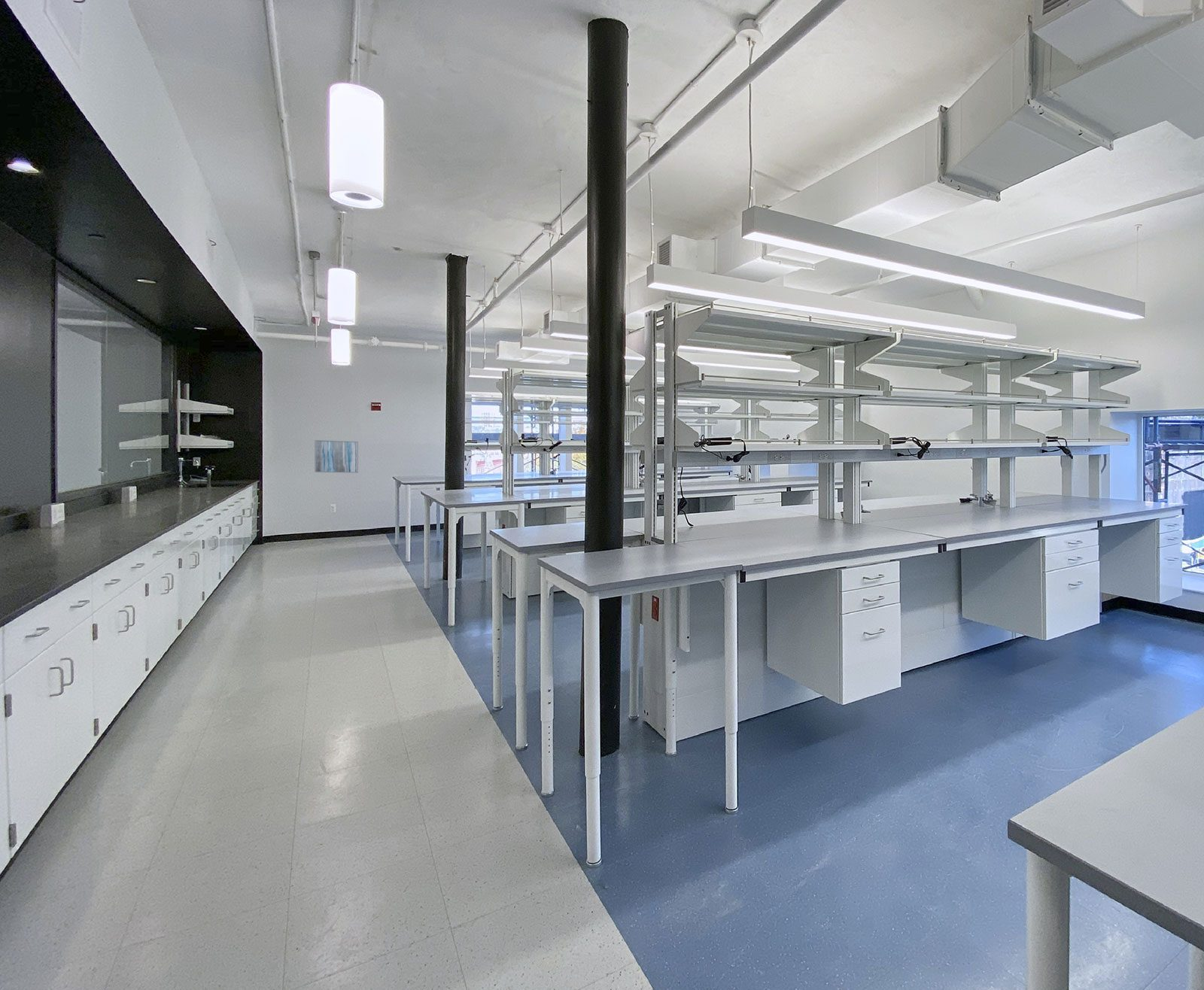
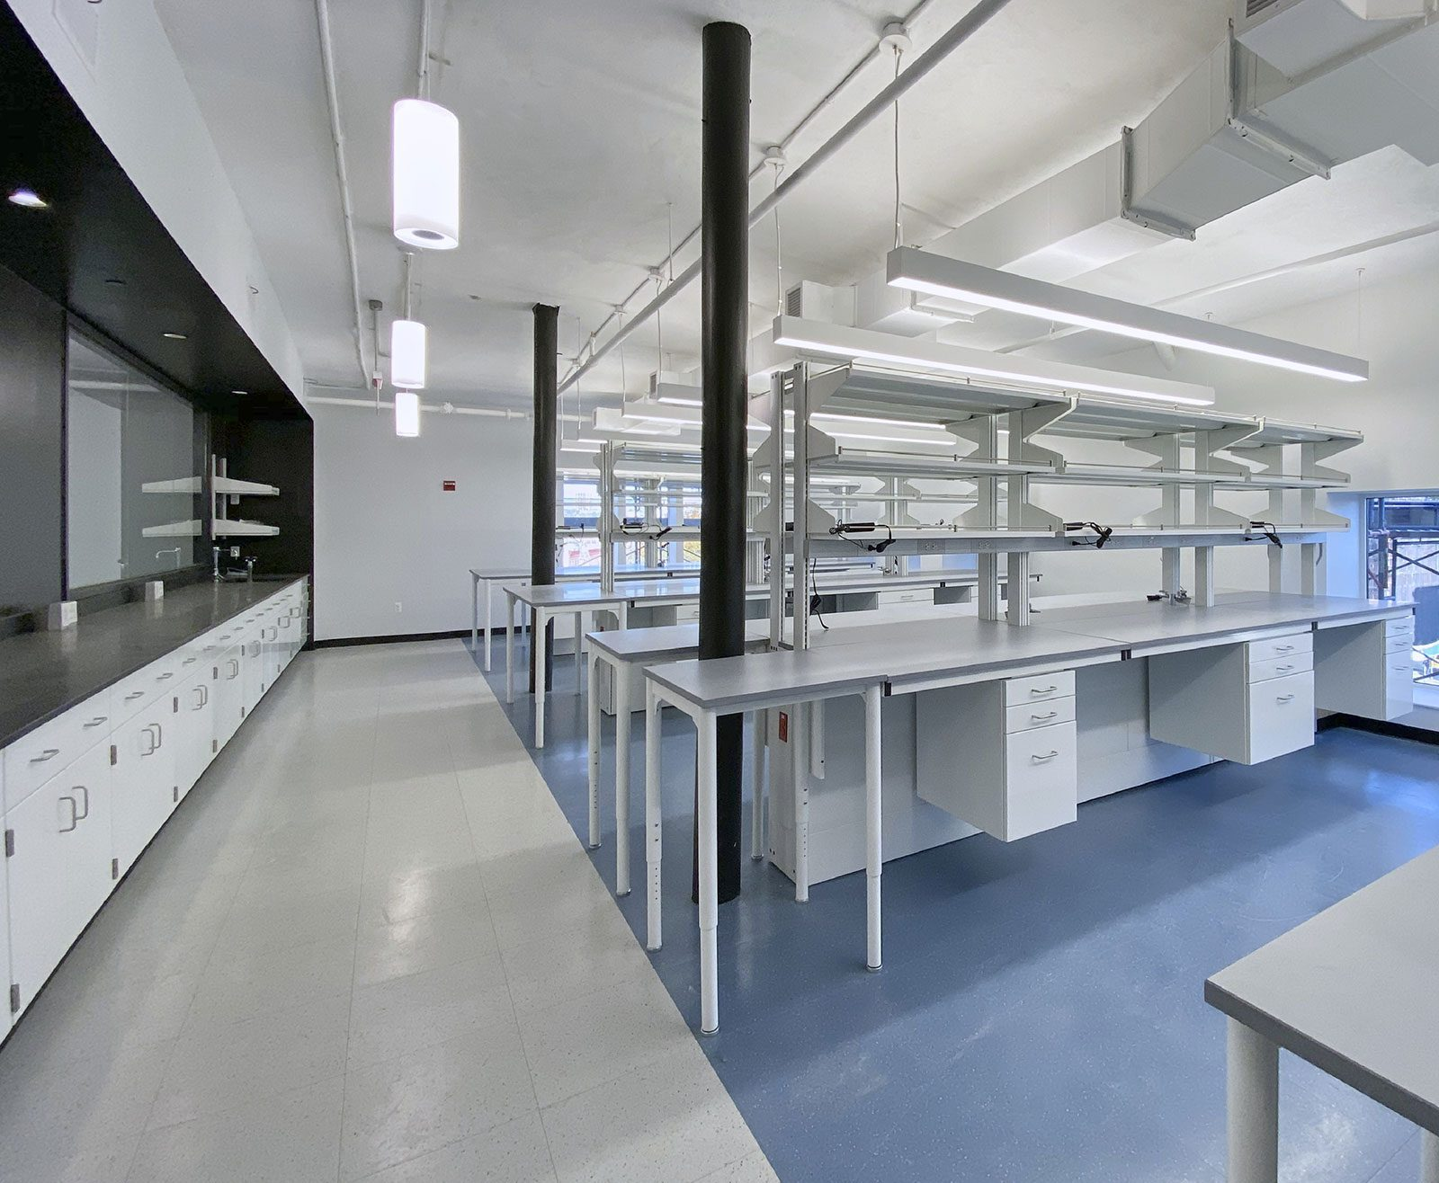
- wall art [314,439,359,473]
